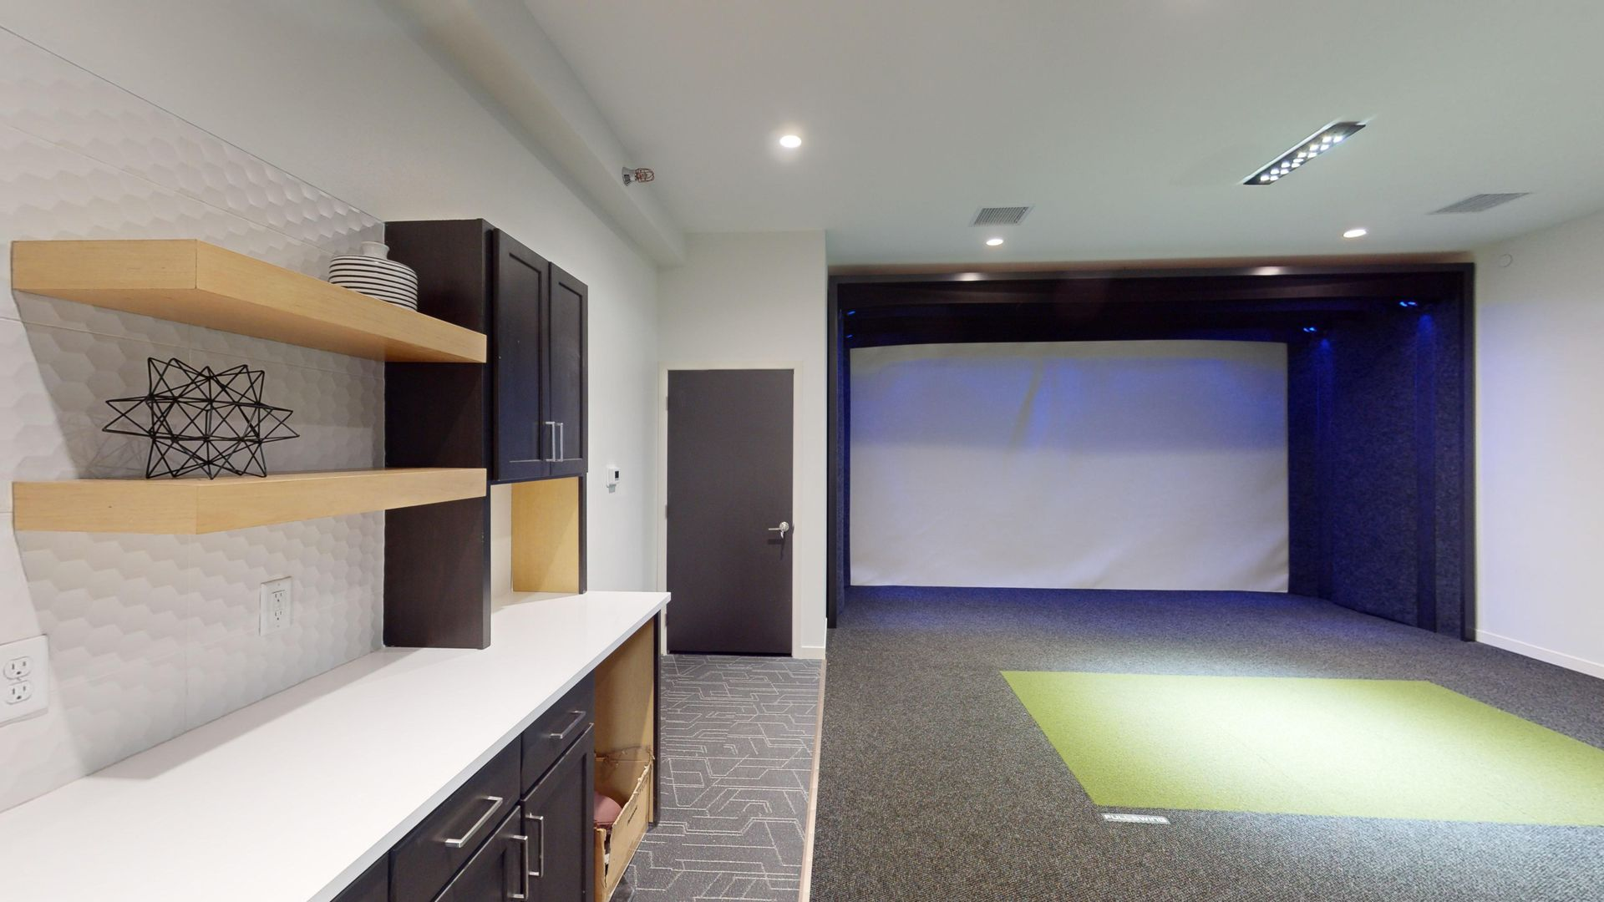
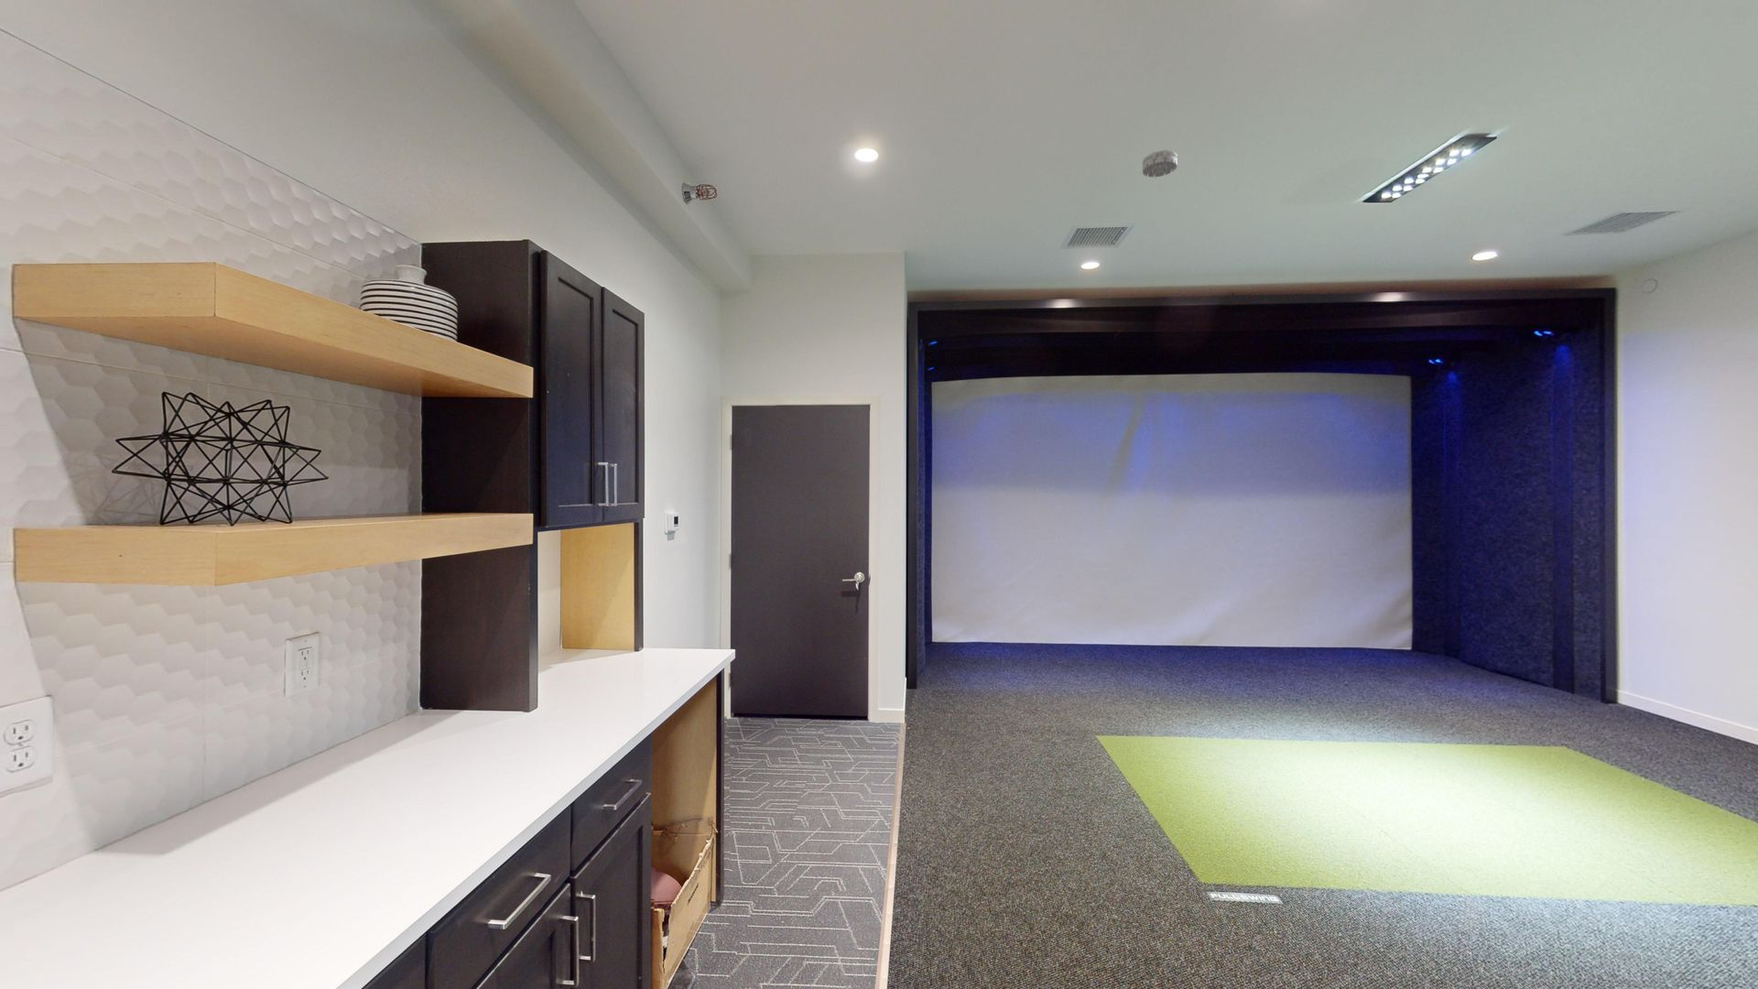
+ smoke detector [1142,150,1178,179]
